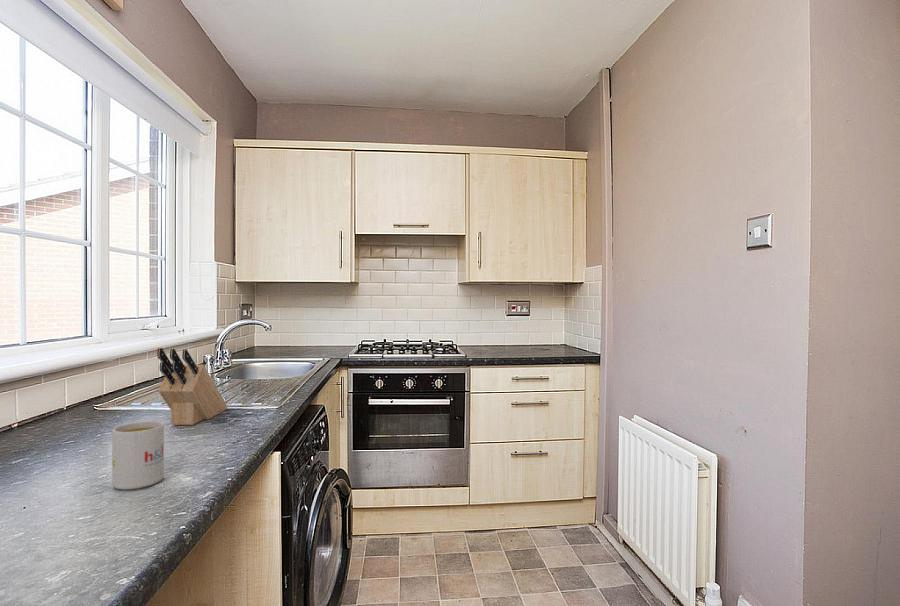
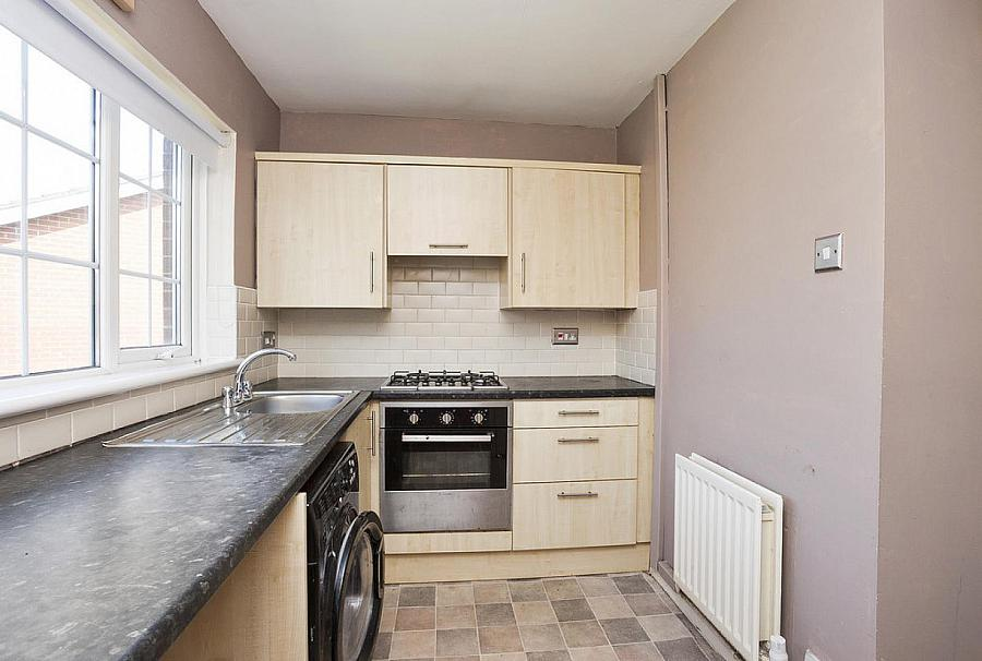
- mug [111,420,165,491]
- knife block [156,347,229,426]
